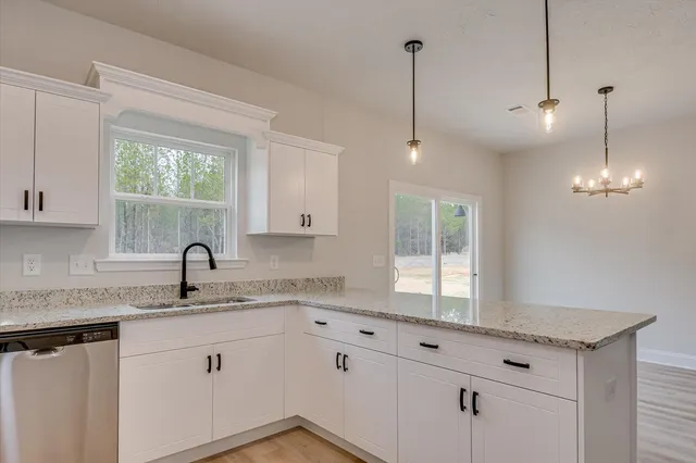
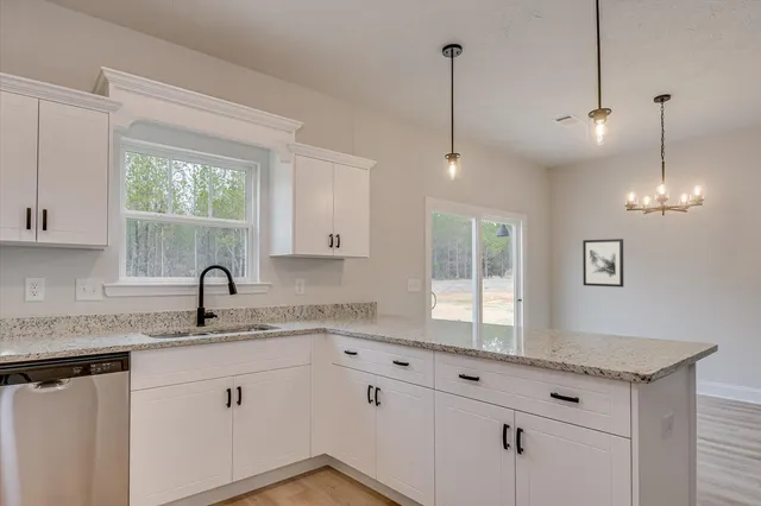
+ wall art [581,238,624,289]
